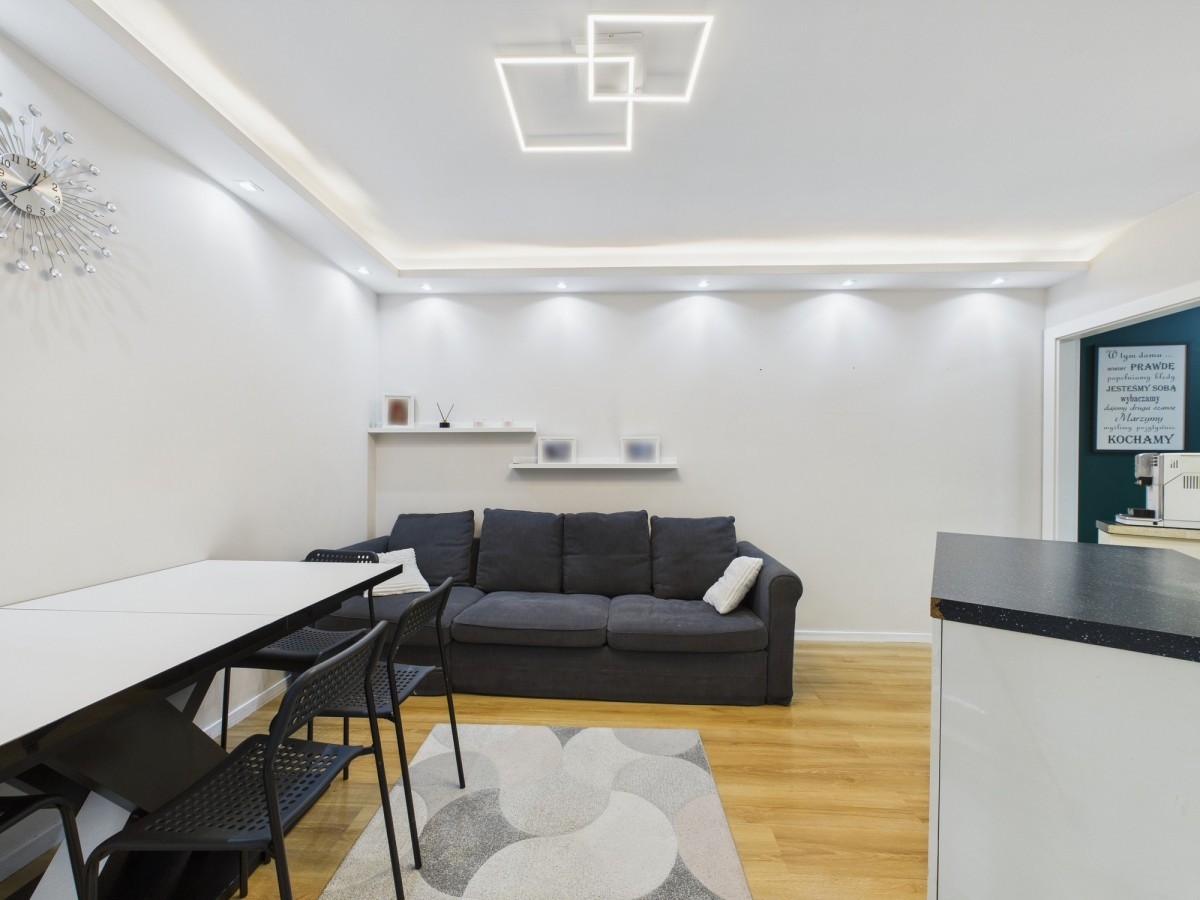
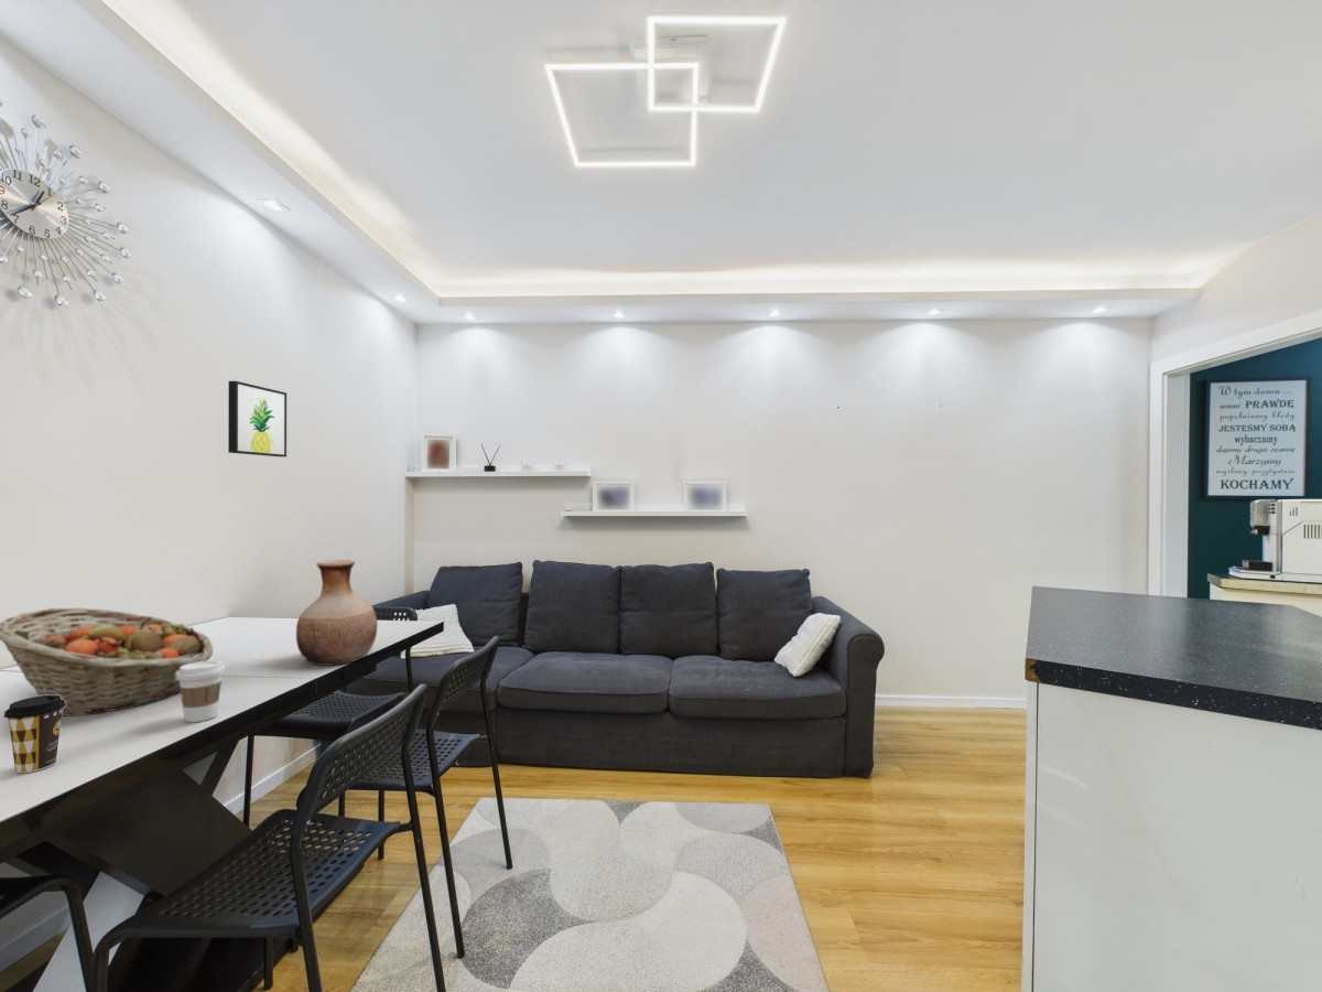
+ coffee cup [175,659,227,723]
+ coffee cup [3,696,66,774]
+ wall art [227,380,288,457]
+ fruit basket [0,607,215,718]
+ vase [295,559,378,667]
